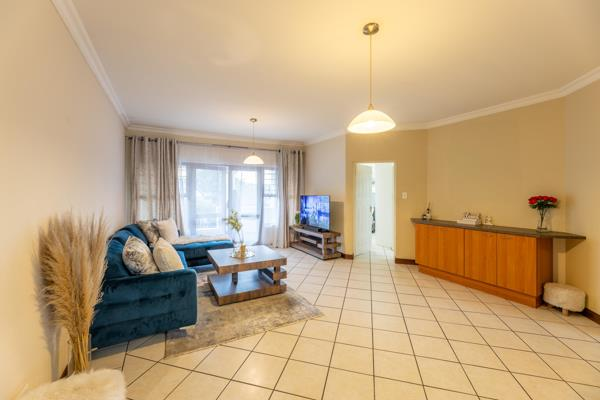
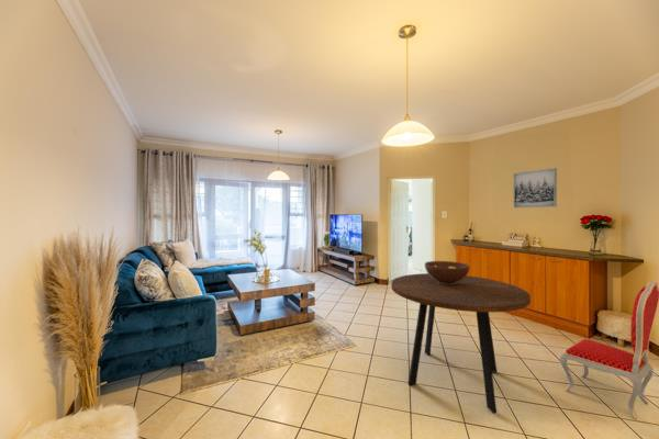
+ dining table [390,272,532,414]
+ wall art [512,167,558,209]
+ fruit bowl [424,260,471,285]
+ dining chair [559,280,659,420]
